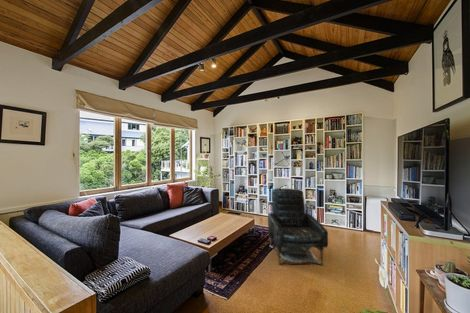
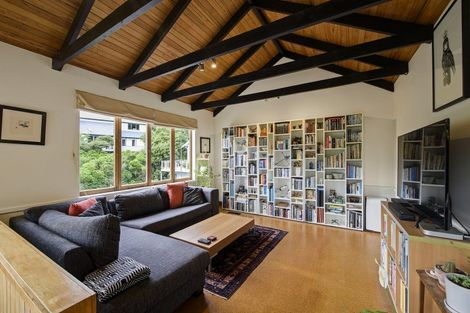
- armchair [267,188,329,266]
